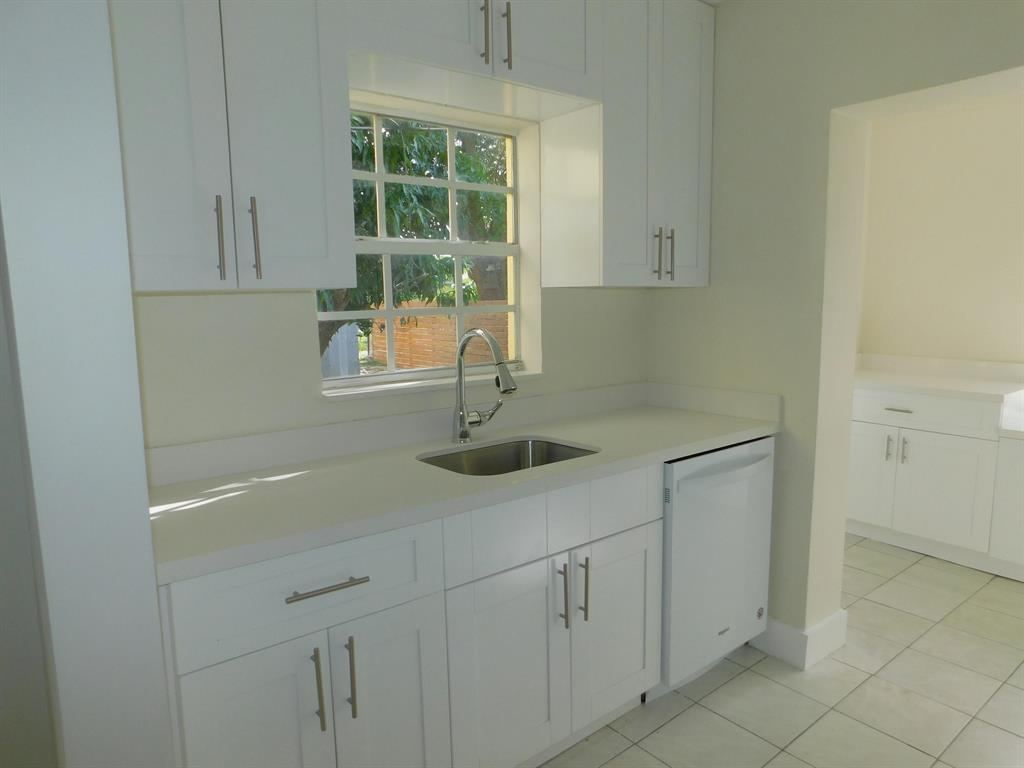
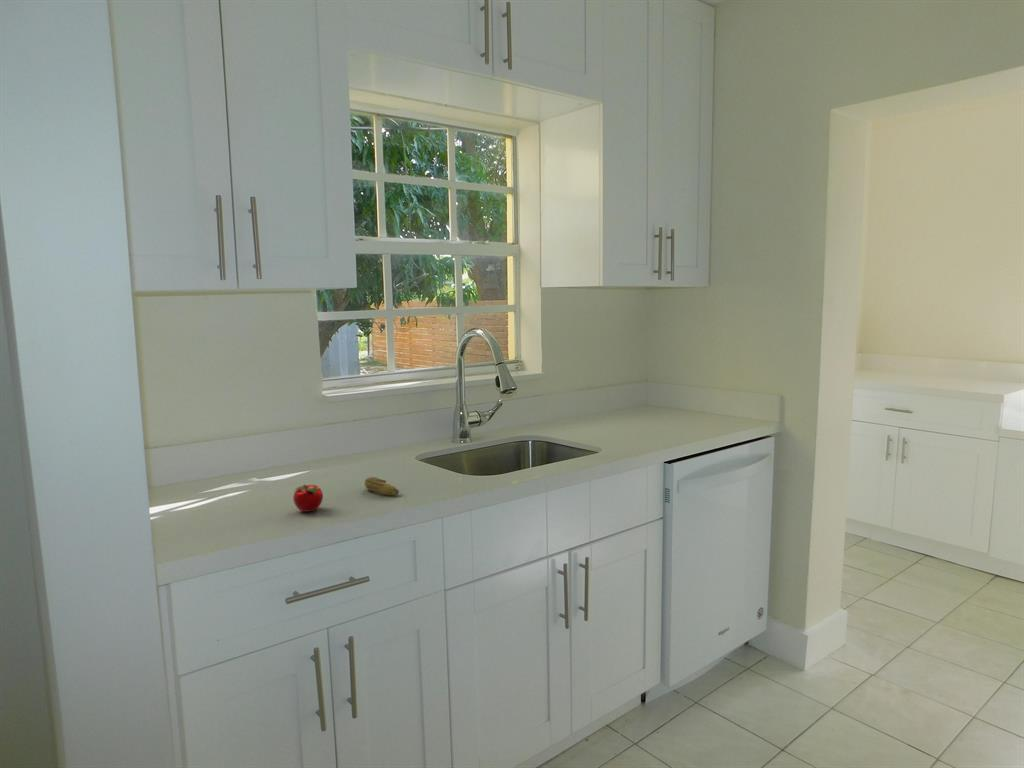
+ banana [364,476,400,496]
+ apple [292,483,324,513]
